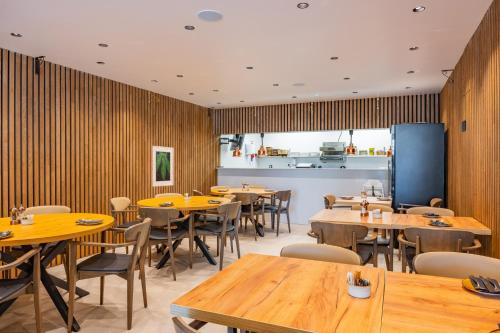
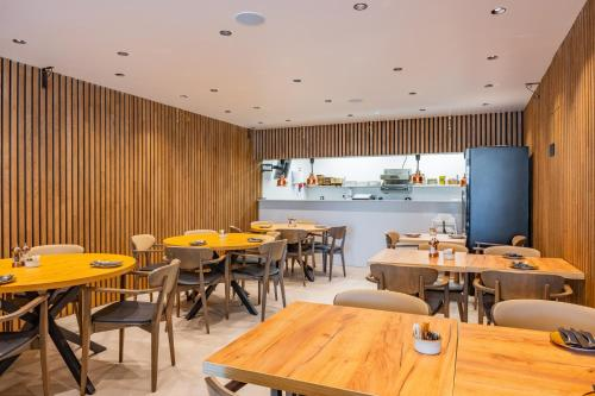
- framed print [151,145,174,188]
